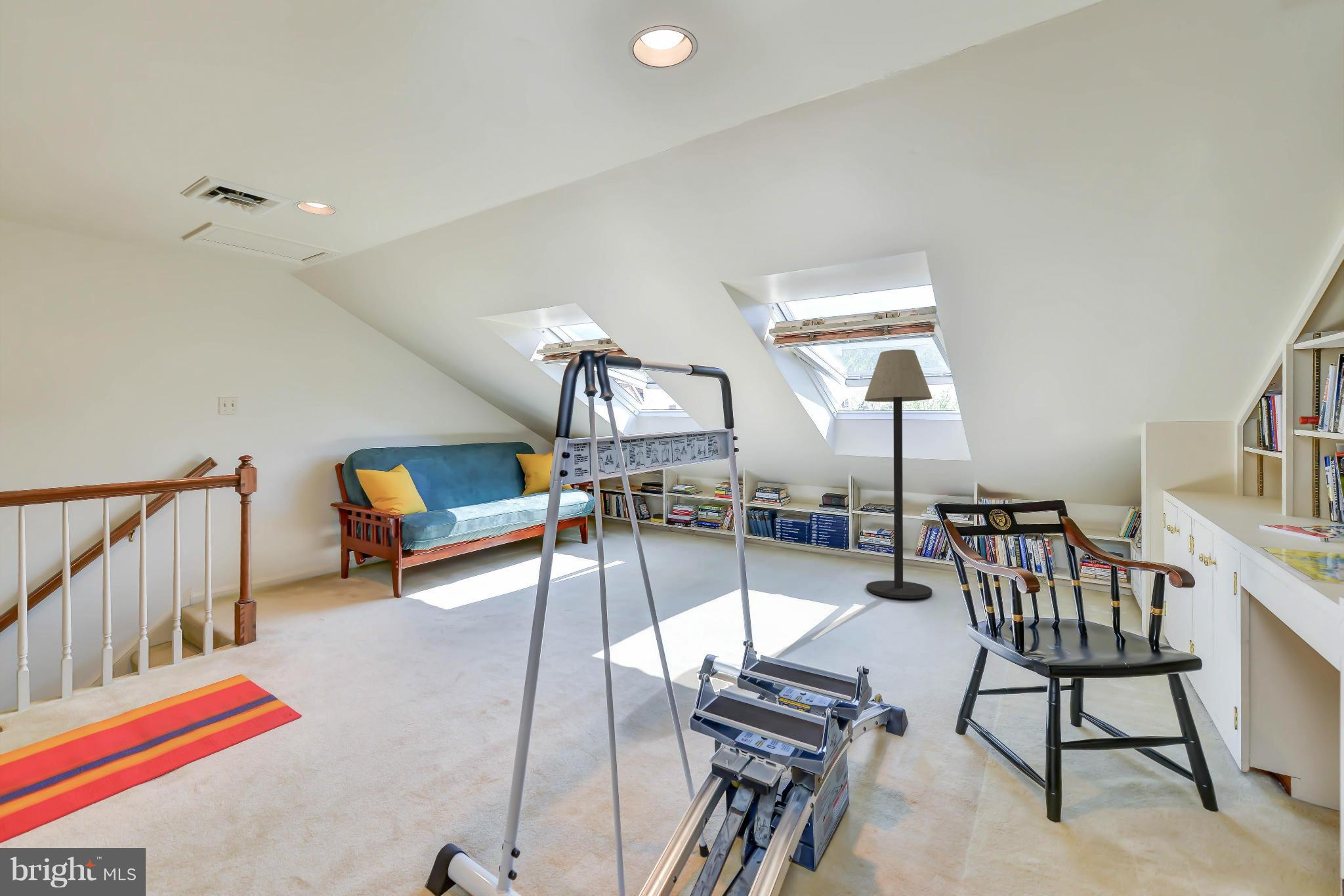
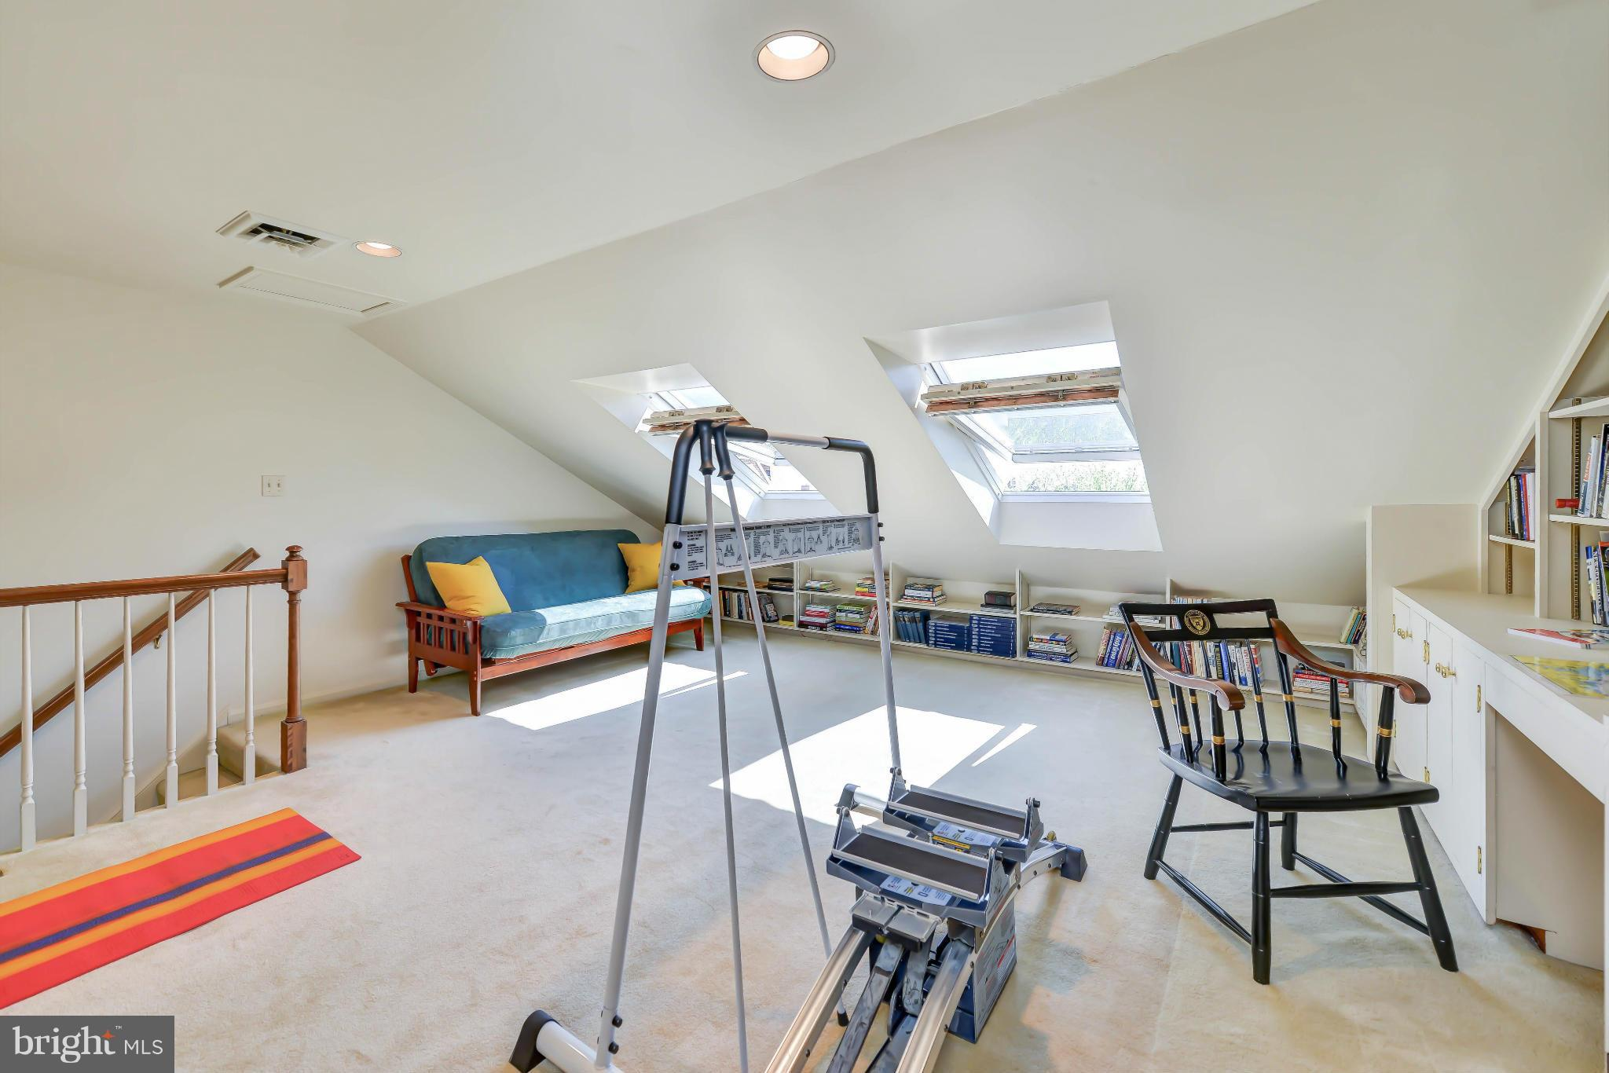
- floor lamp [864,349,933,600]
